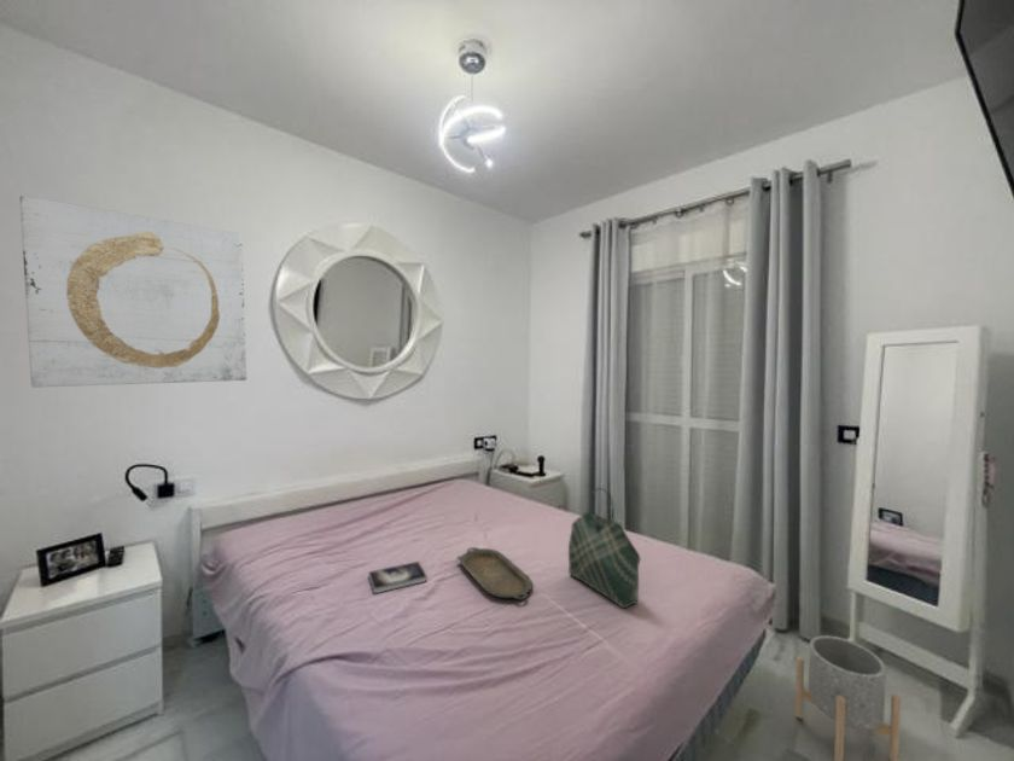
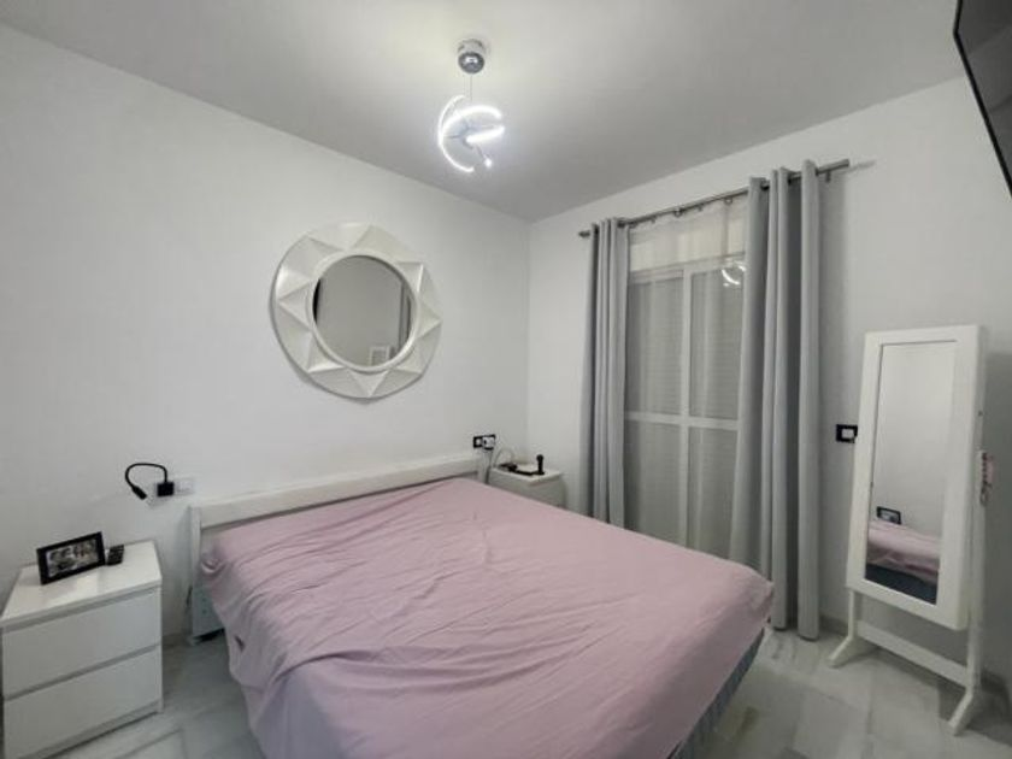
- wall art [19,194,247,388]
- book [367,560,429,594]
- tote bag [567,487,642,609]
- planter [794,634,902,761]
- serving tray [456,546,534,600]
